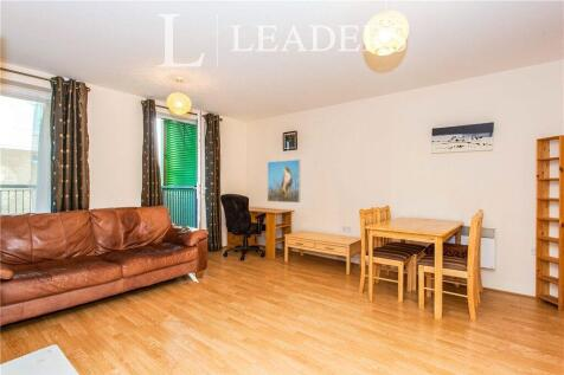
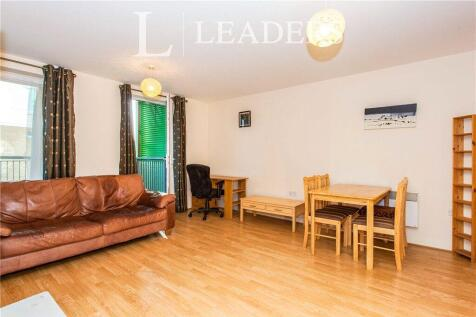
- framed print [267,159,301,203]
